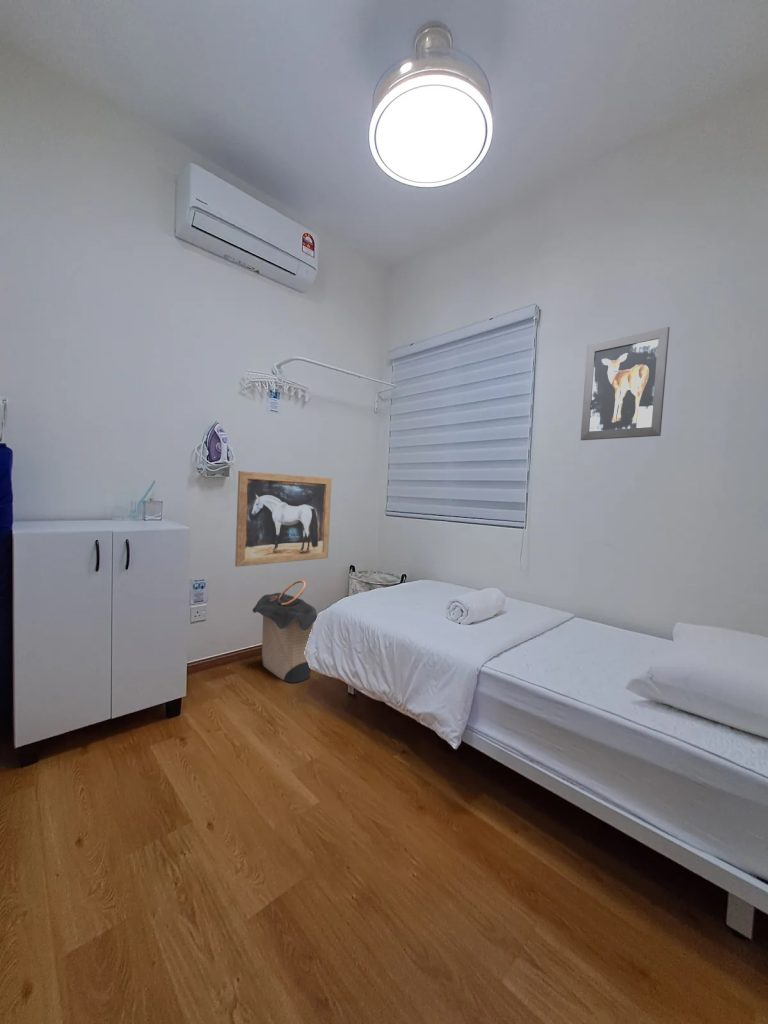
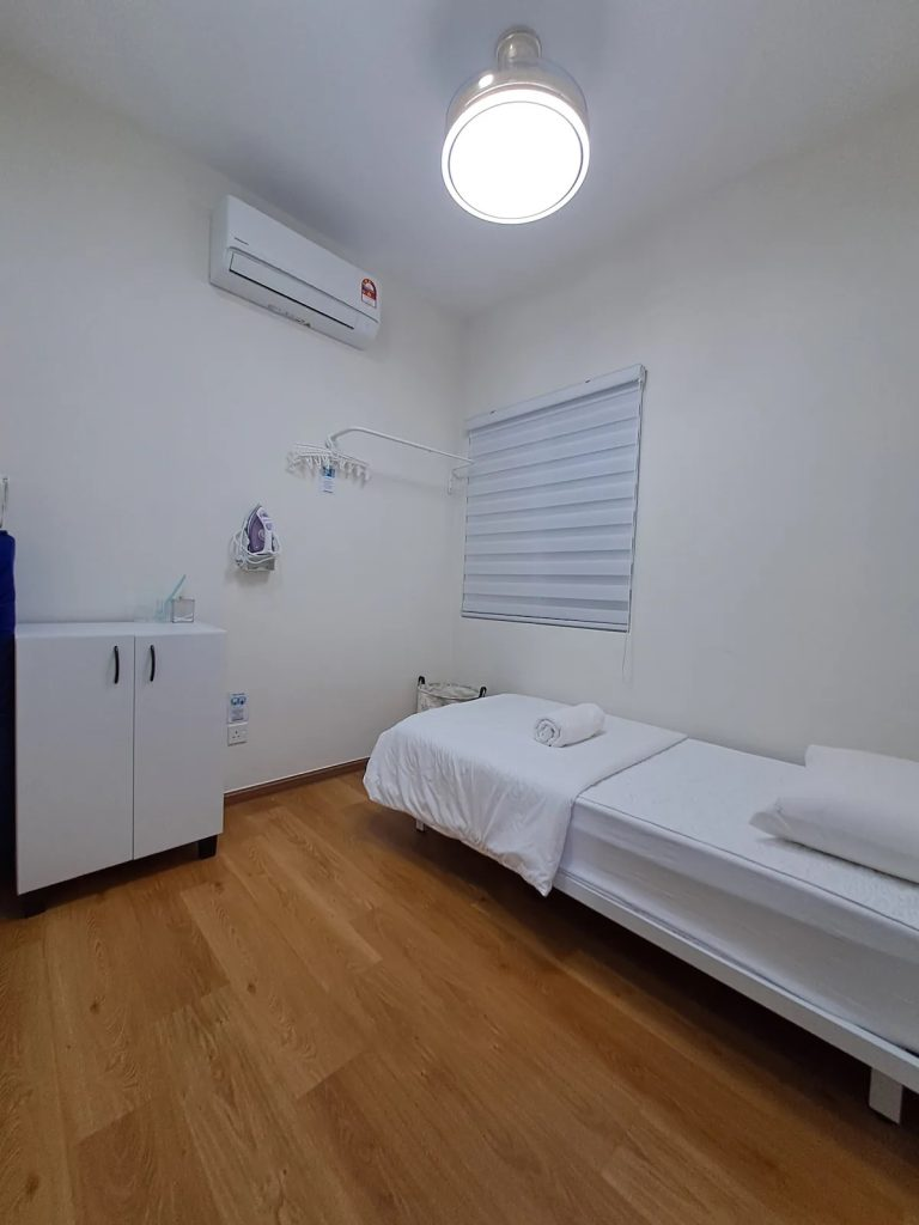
- wall art [580,326,670,441]
- wall art [234,470,333,568]
- laundry hamper [252,579,318,684]
